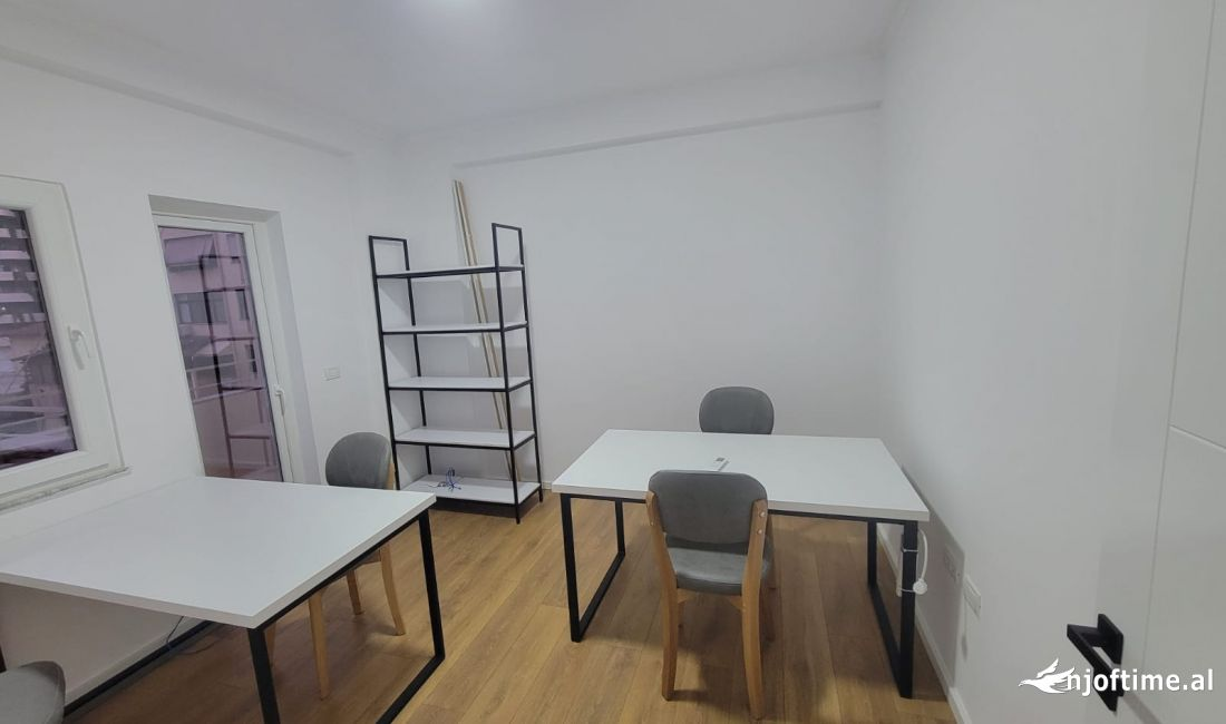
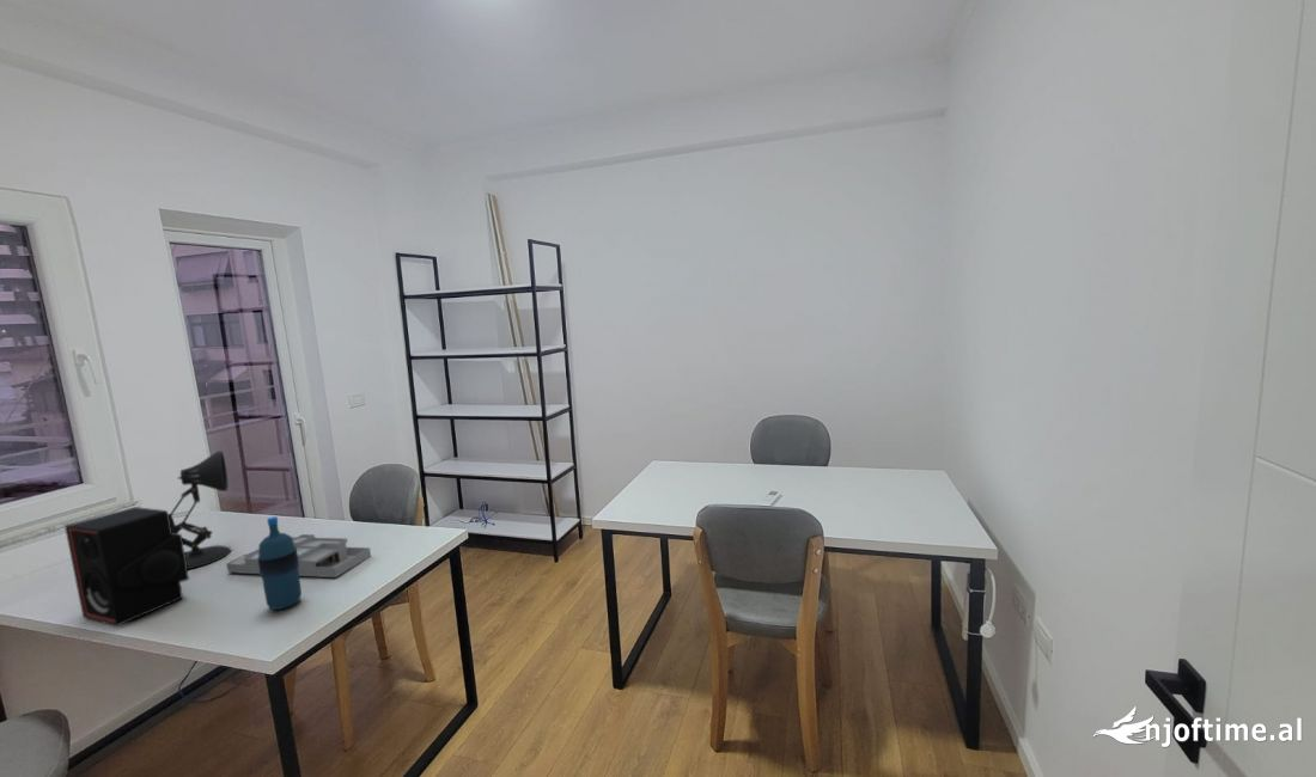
+ desk lamp [169,449,232,570]
+ desk organizer [225,533,372,579]
+ stereo [63,506,190,628]
+ water bottle [257,515,303,611]
